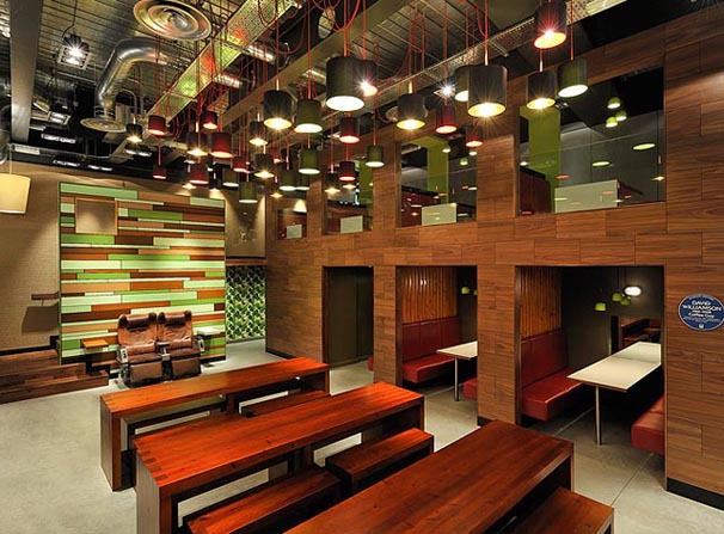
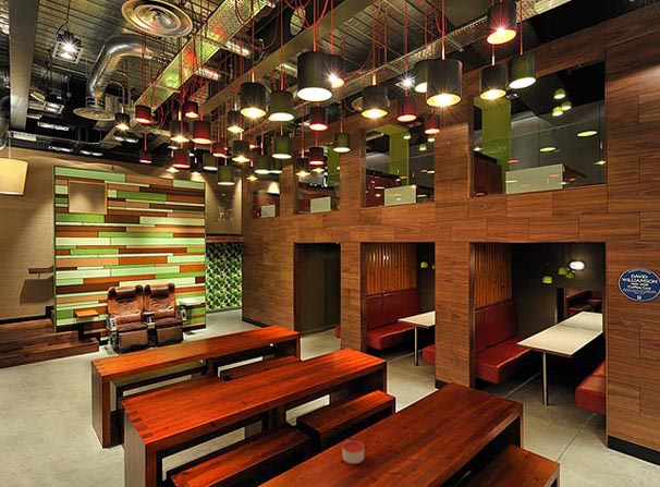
+ candle [342,440,365,465]
